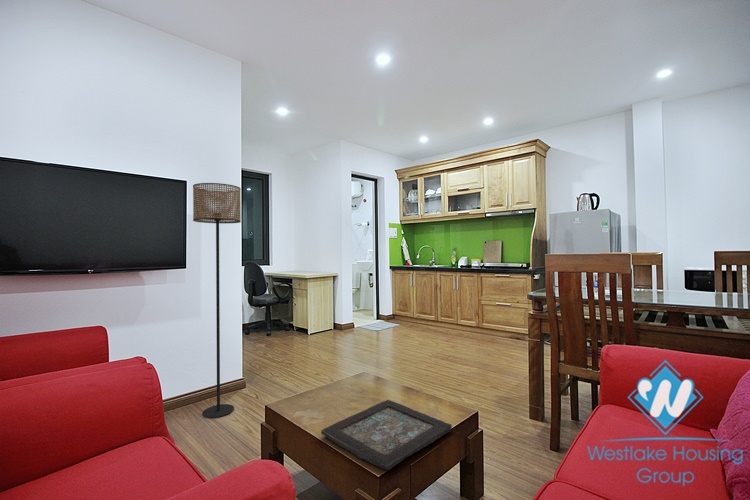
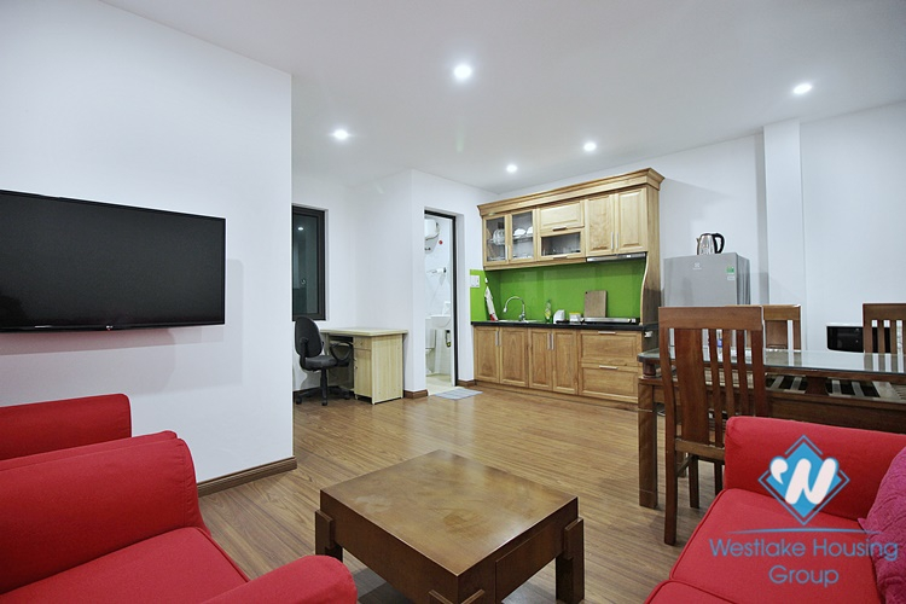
- decorative tray [320,399,453,471]
- floor lamp [192,182,242,419]
